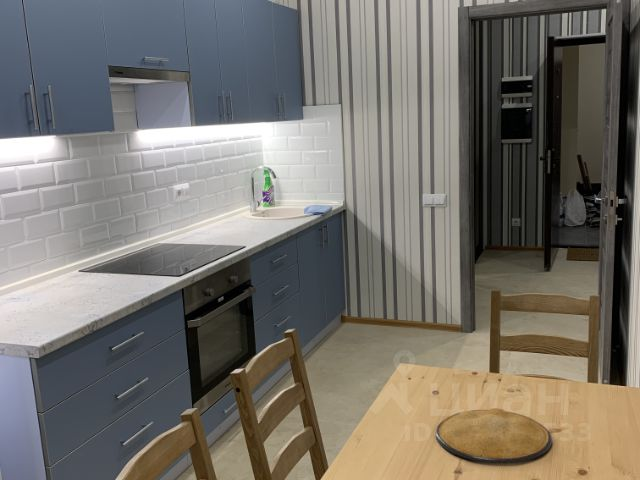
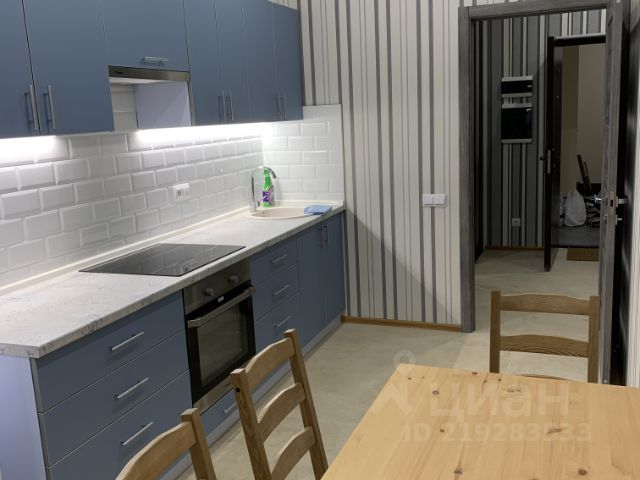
- plate [435,407,553,464]
